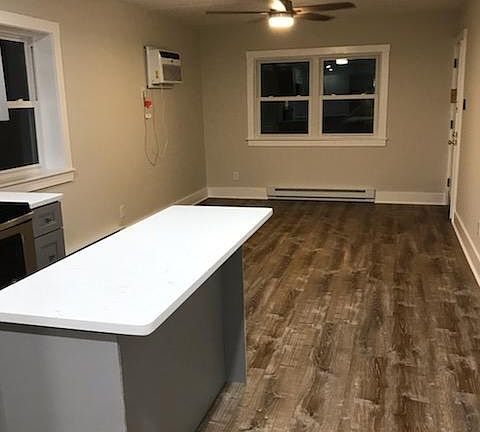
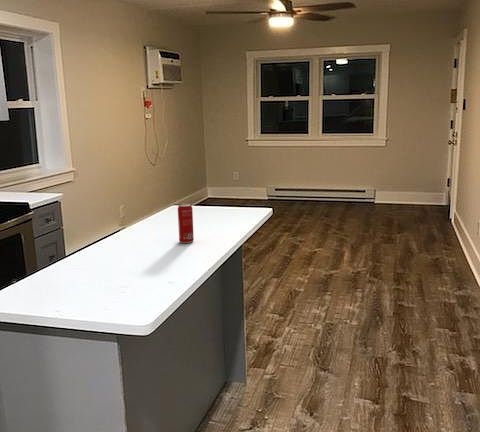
+ beverage can [177,203,195,244]
